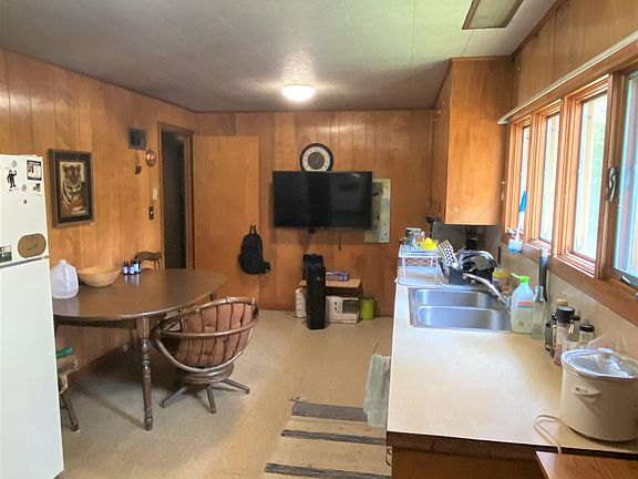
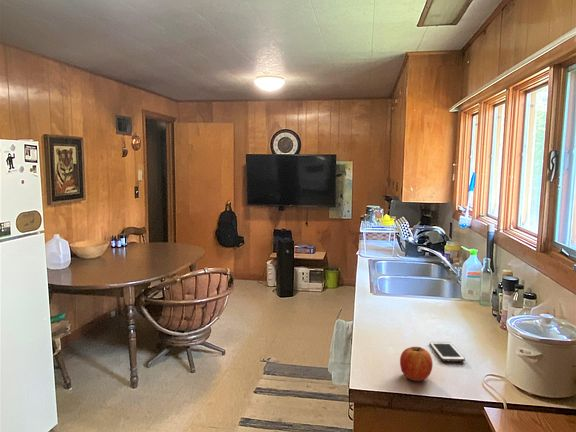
+ cell phone [429,341,466,363]
+ apple [399,346,434,382]
